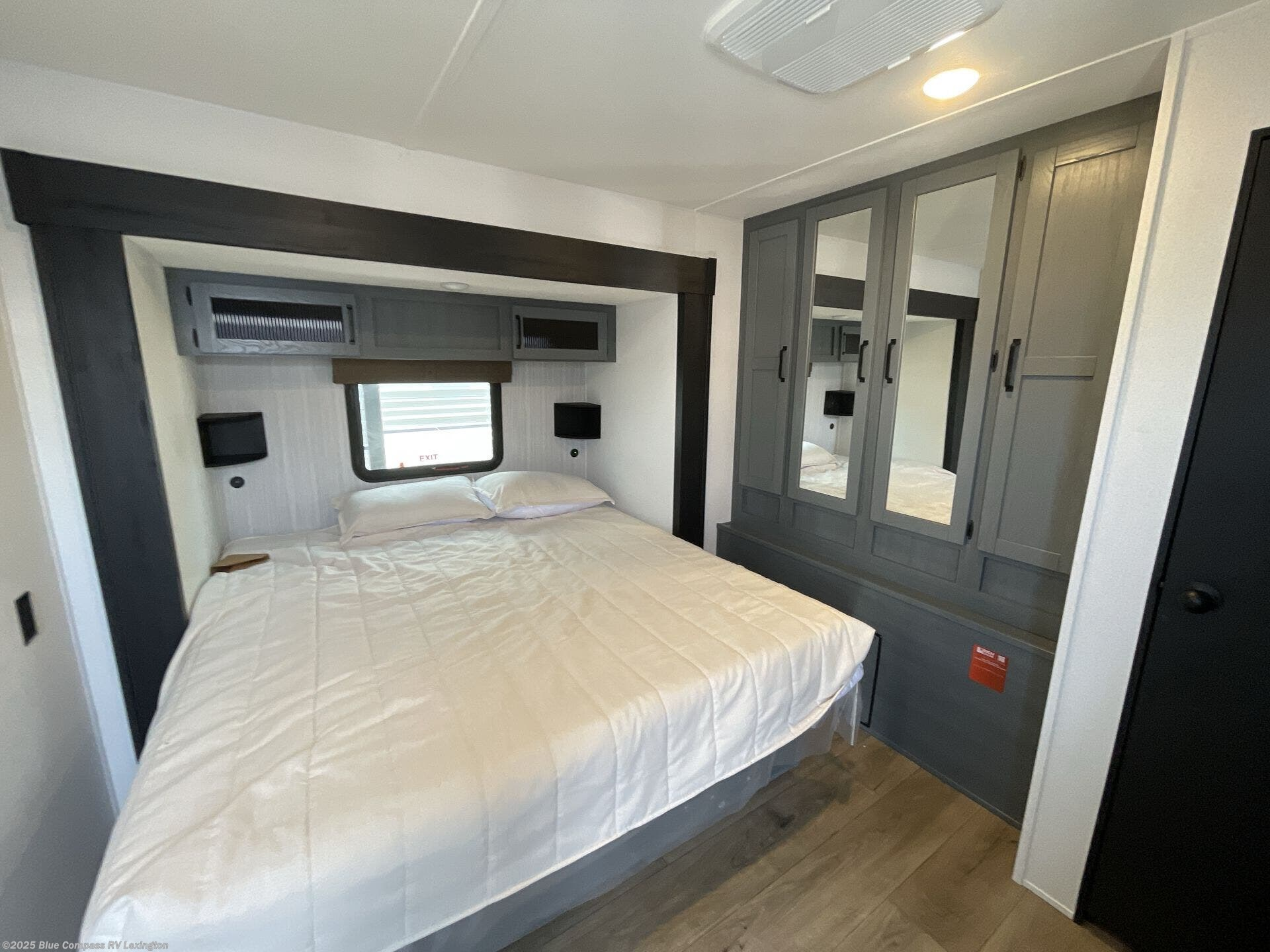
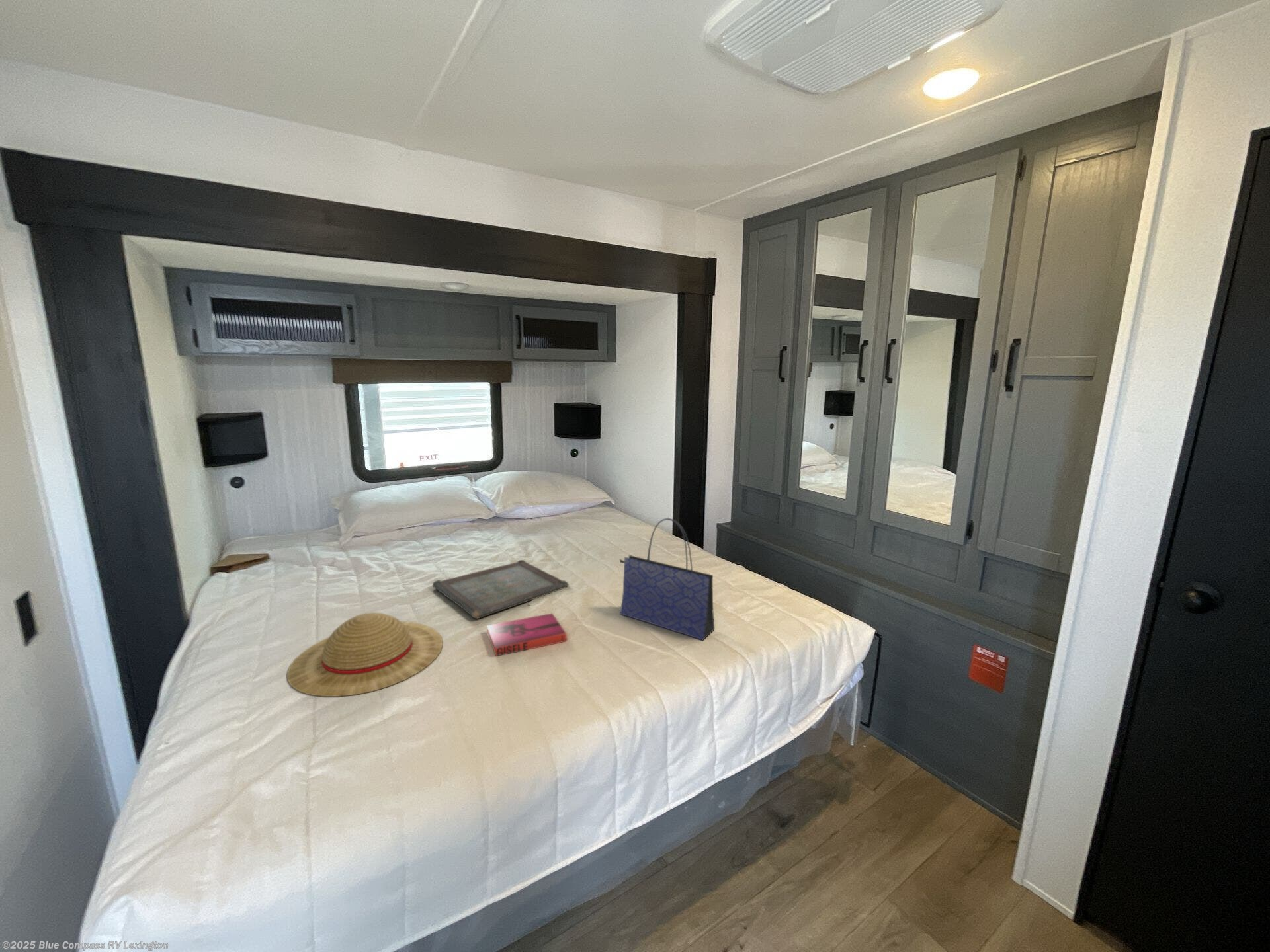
+ tote bag [619,518,715,641]
+ hardback book [486,613,567,657]
+ serving tray [432,559,569,619]
+ straw hat [286,612,444,697]
